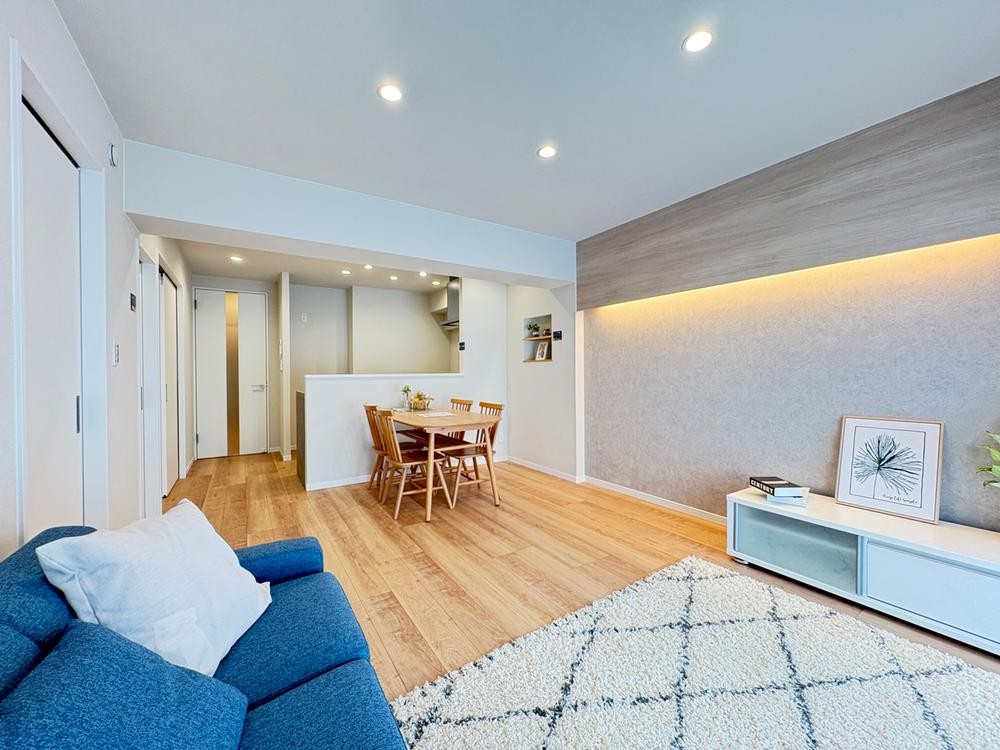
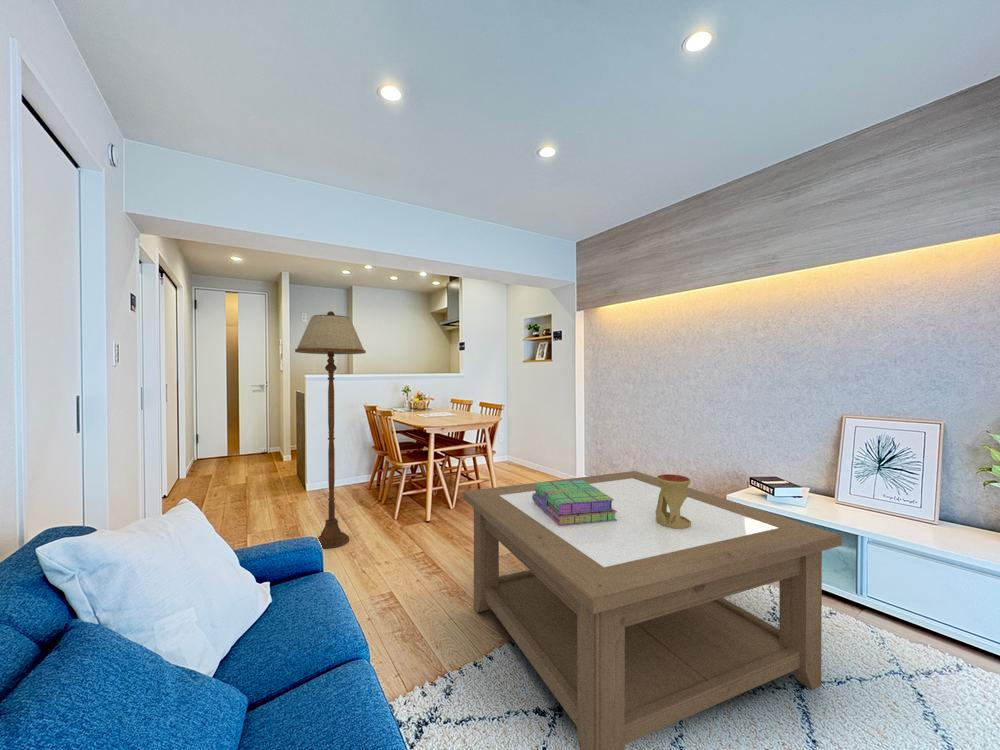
+ stack of books [532,480,617,526]
+ oil burner [656,473,692,529]
+ coffee table [462,470,843,750]
+ floor lamp [294,310,367,549]
